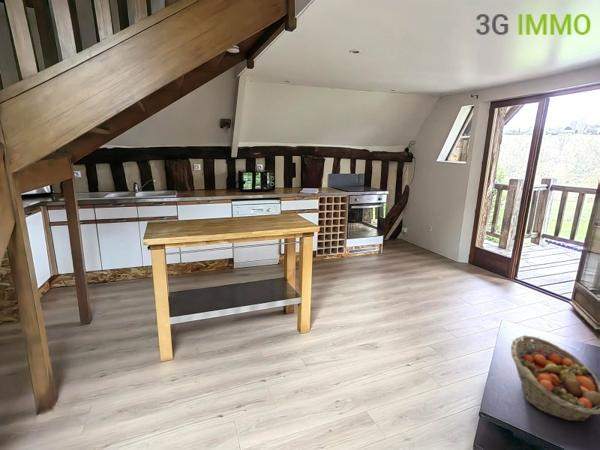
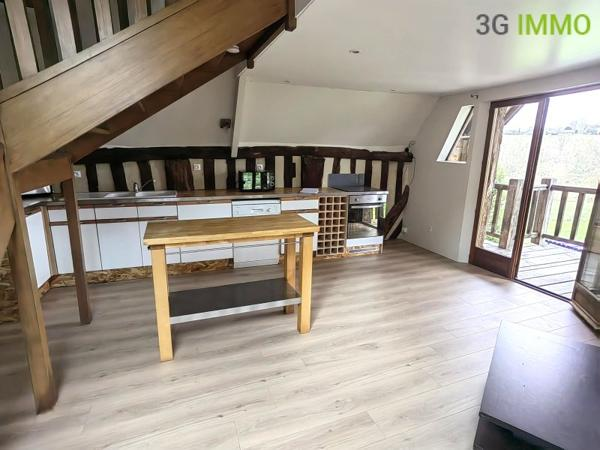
- fruit basket [510,334,600,422]
